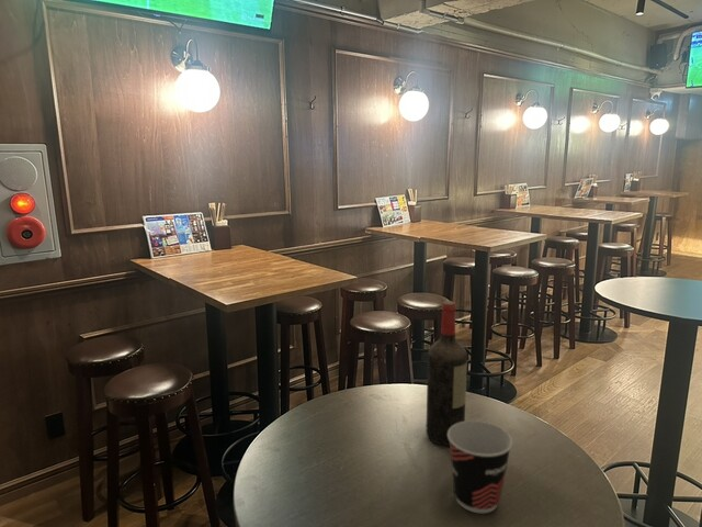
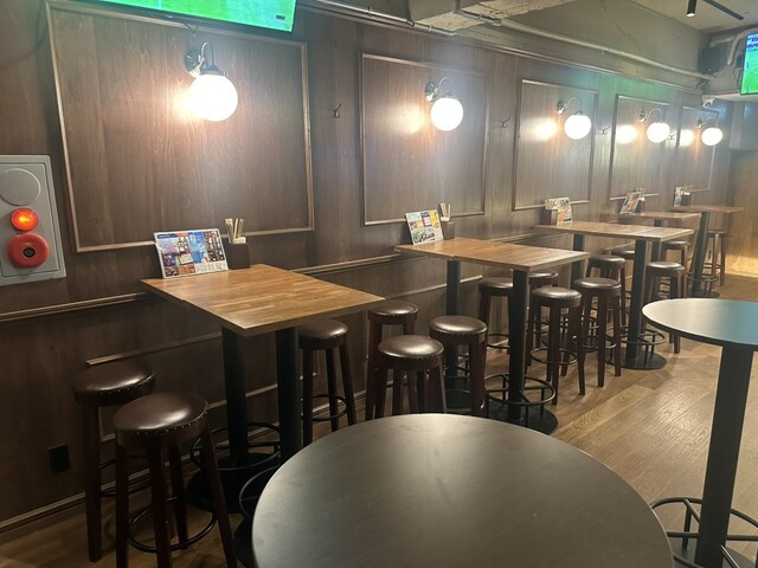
- wine bottle [424,300,468,447]
- cup [448,419,513,514]
